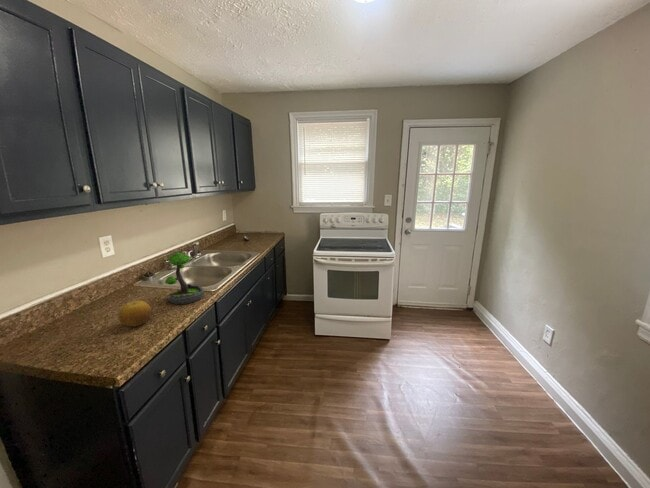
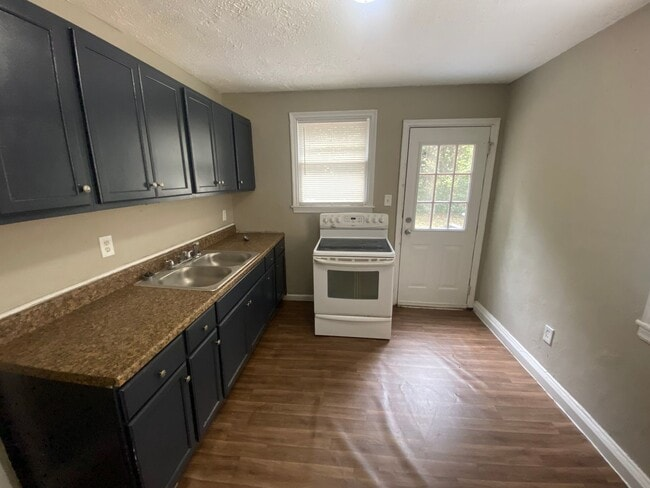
- fruit [118,300,152,327]
- plant [164,252,205,306]
